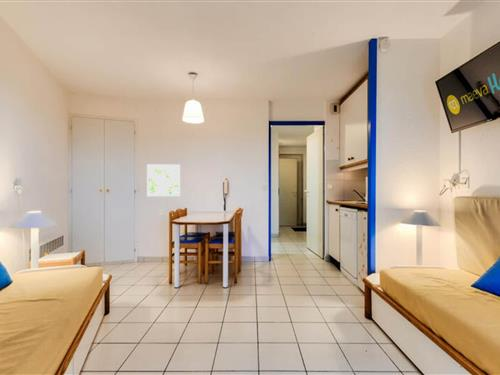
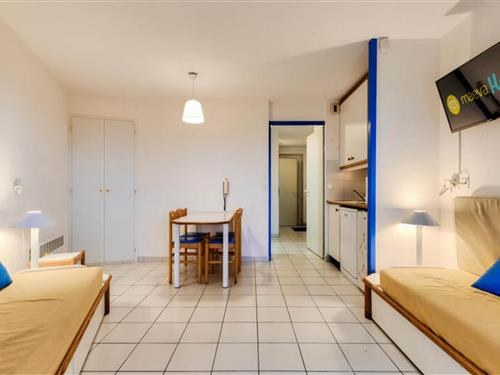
- wall art [146,163,181,197]
